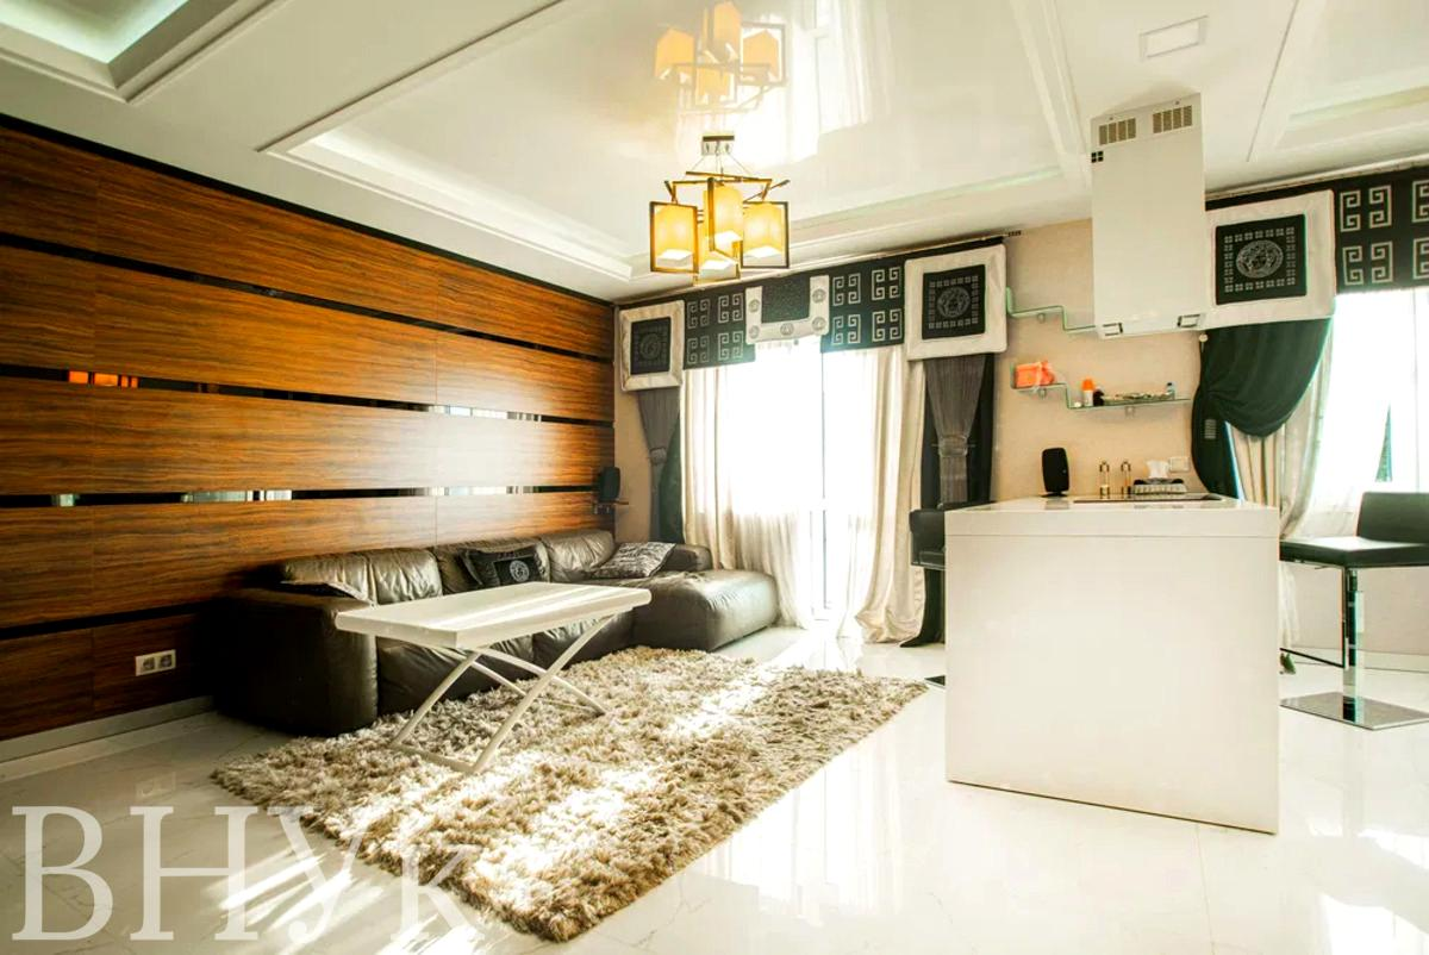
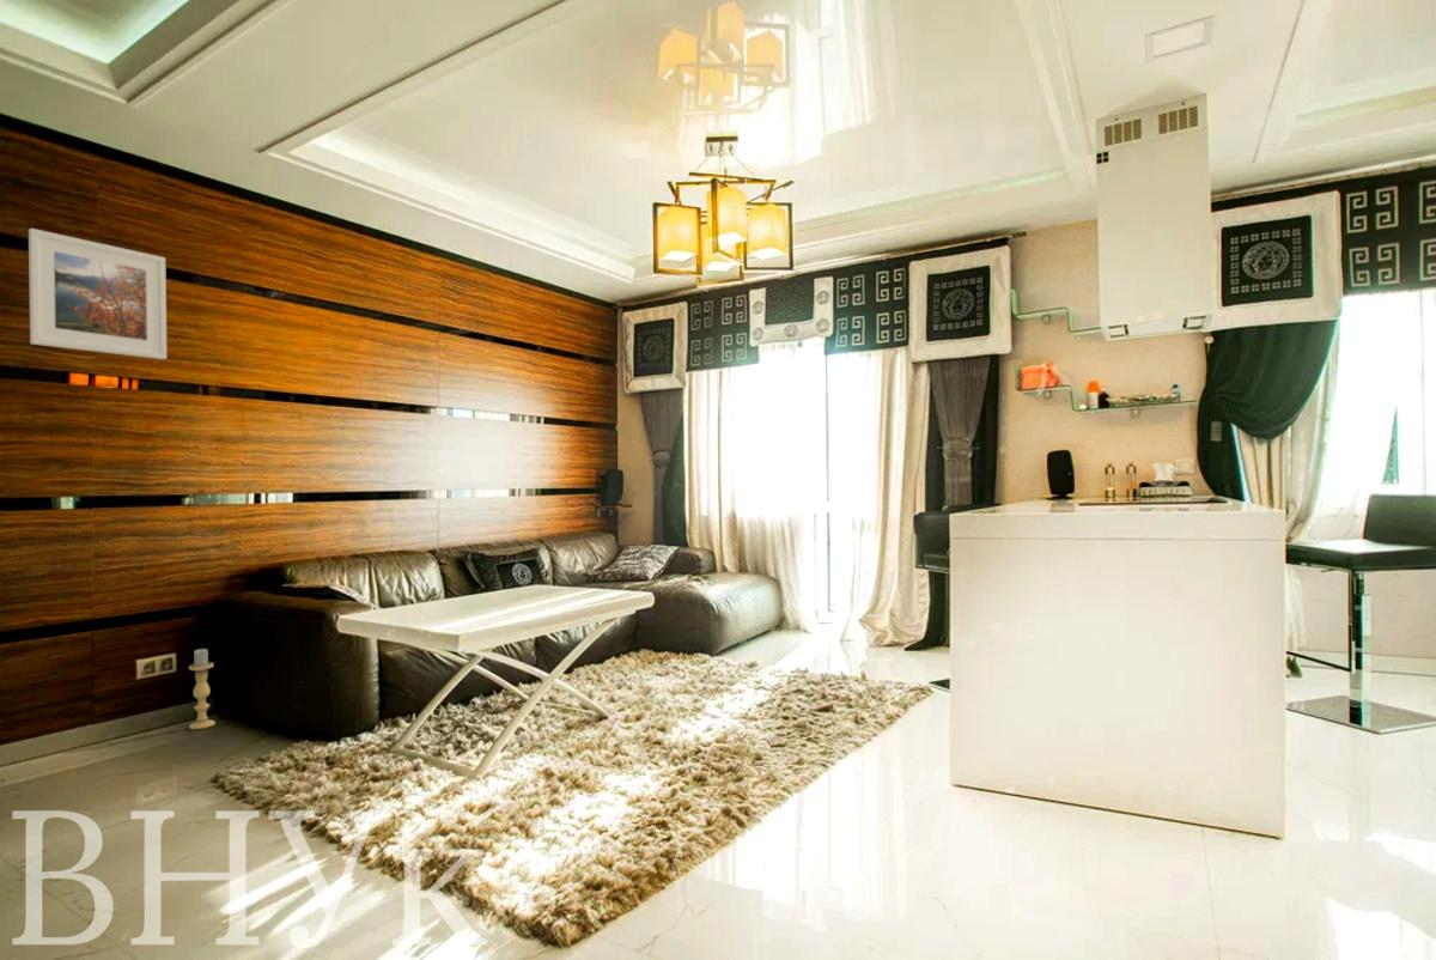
+ candle holder [188,648,217,730]
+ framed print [28,227,168,360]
